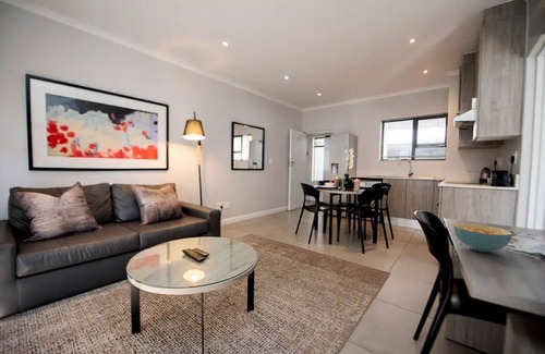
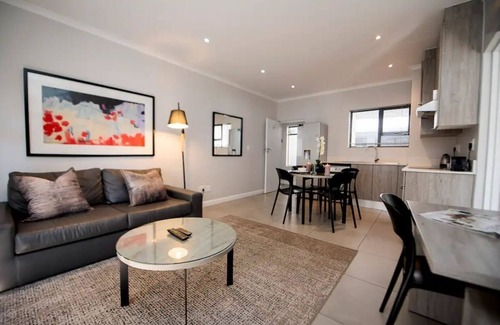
- cereal bowl [452,222,513,253]
